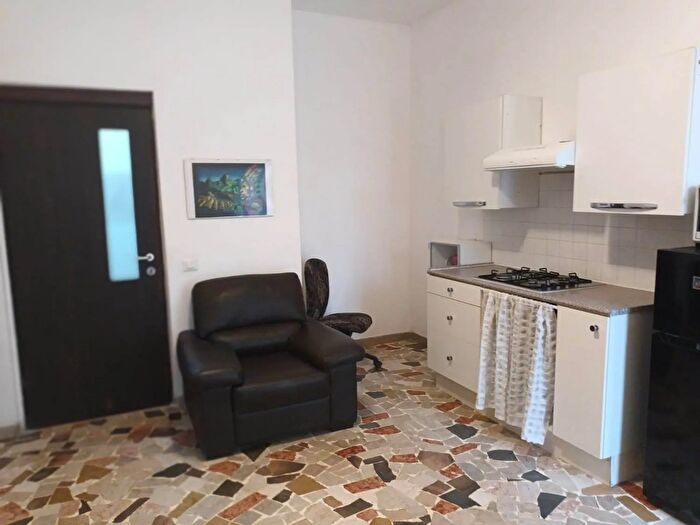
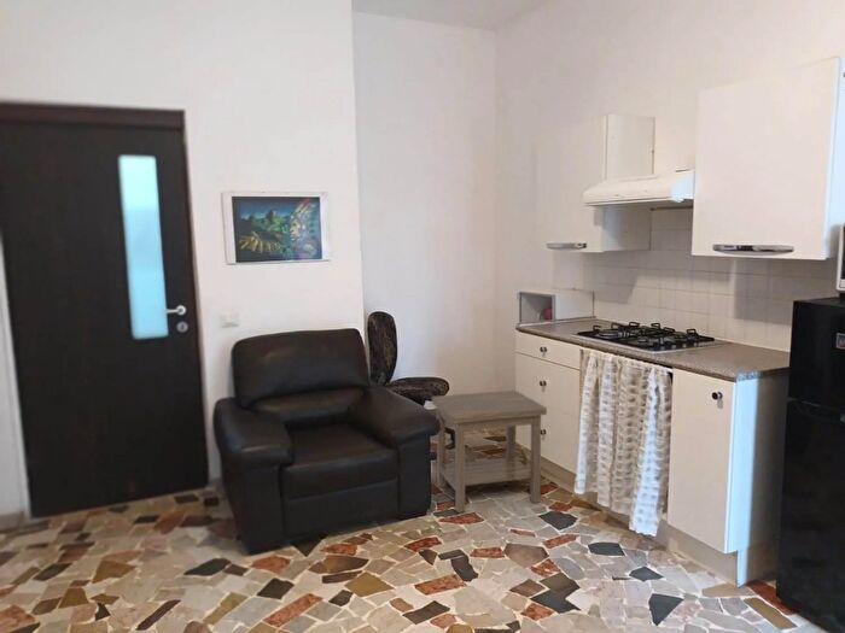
+ side table [431,389,548,514]
